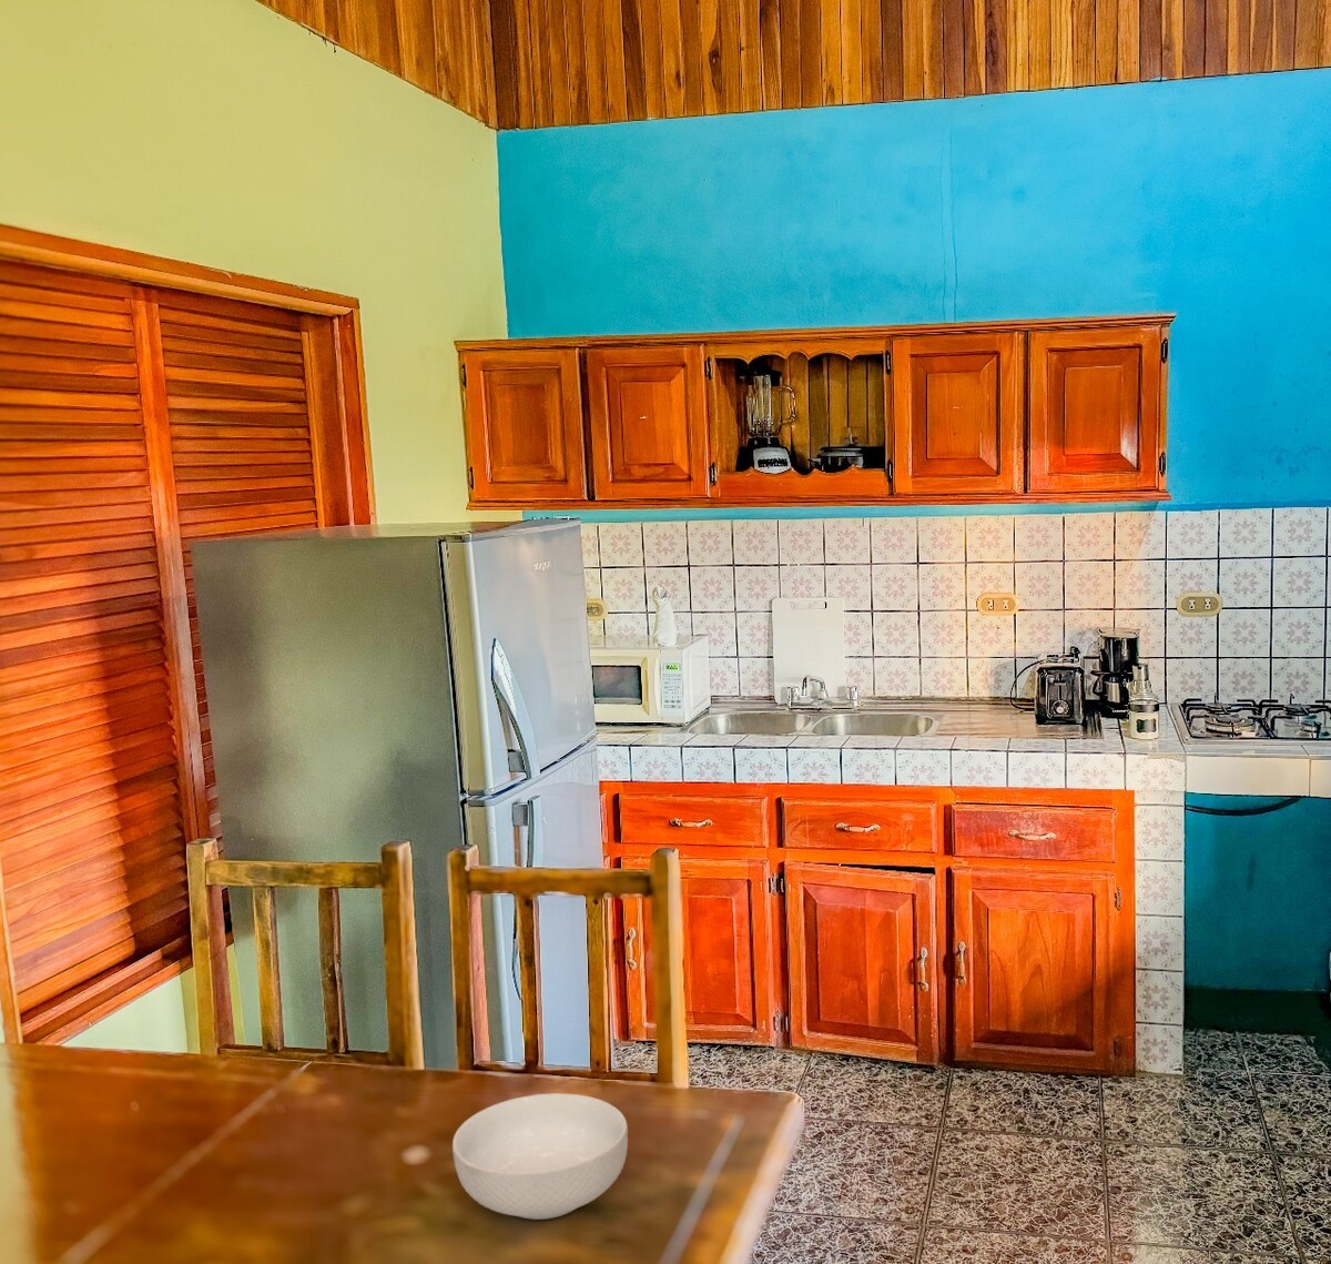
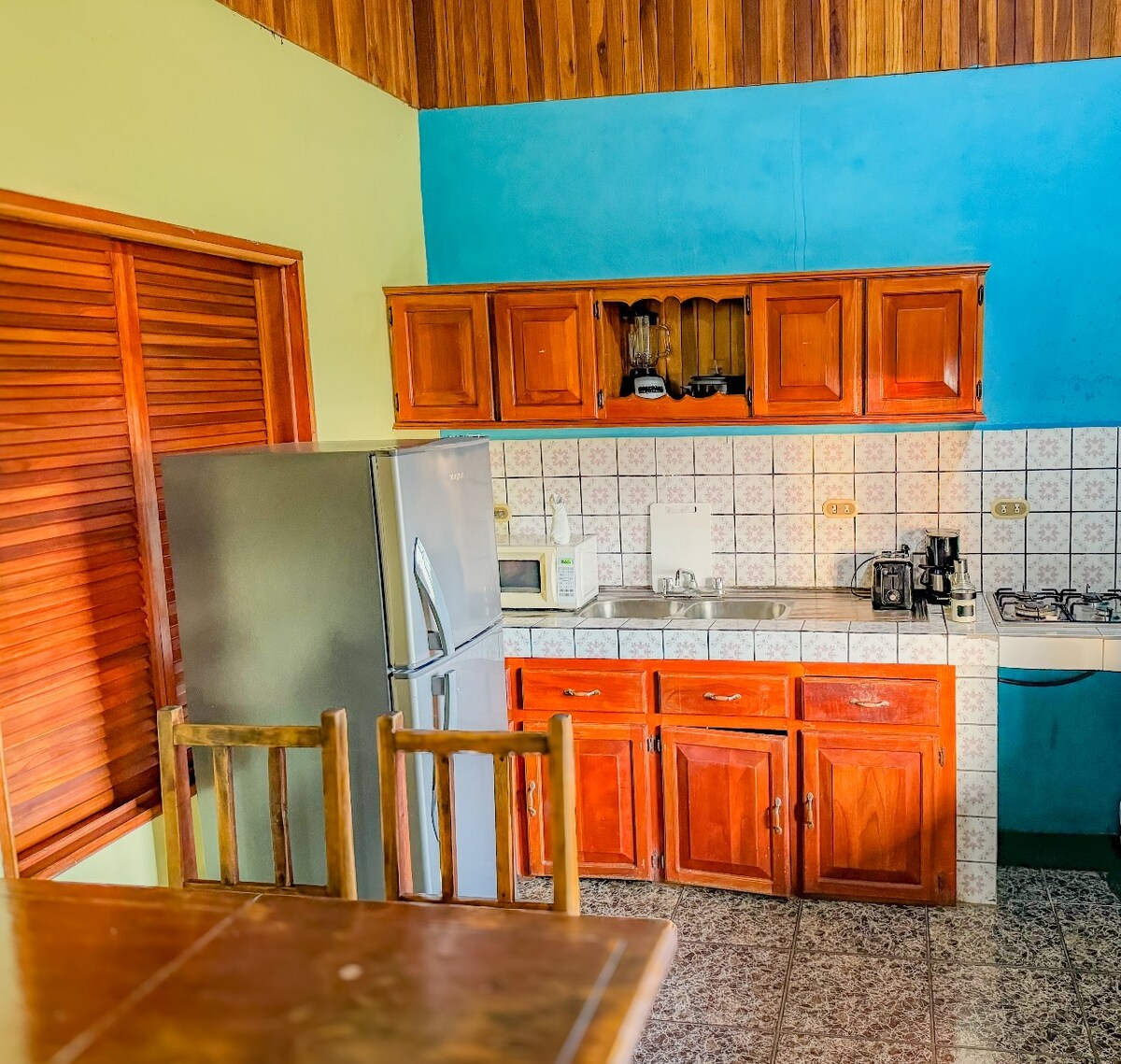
- cereal bowl [451,1092,629,1221]
